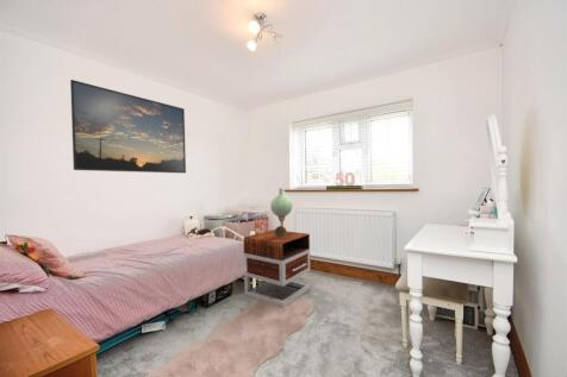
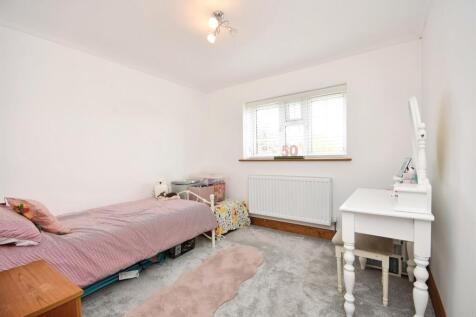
- wall lamp [269,187,293,238]
- nightstand [242,228,312,308]
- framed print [69,78,187,175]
